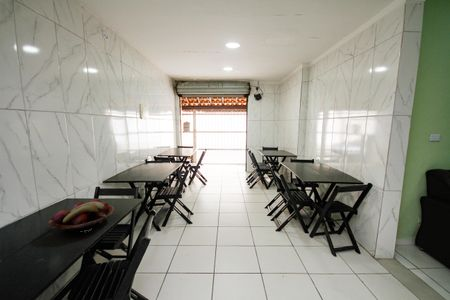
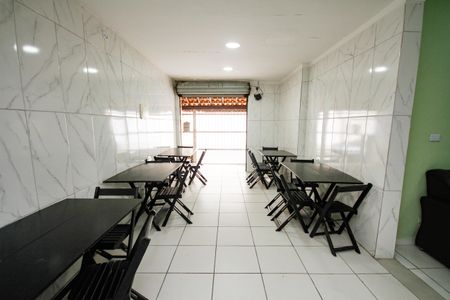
- fruit basket [47,198,116,233]
